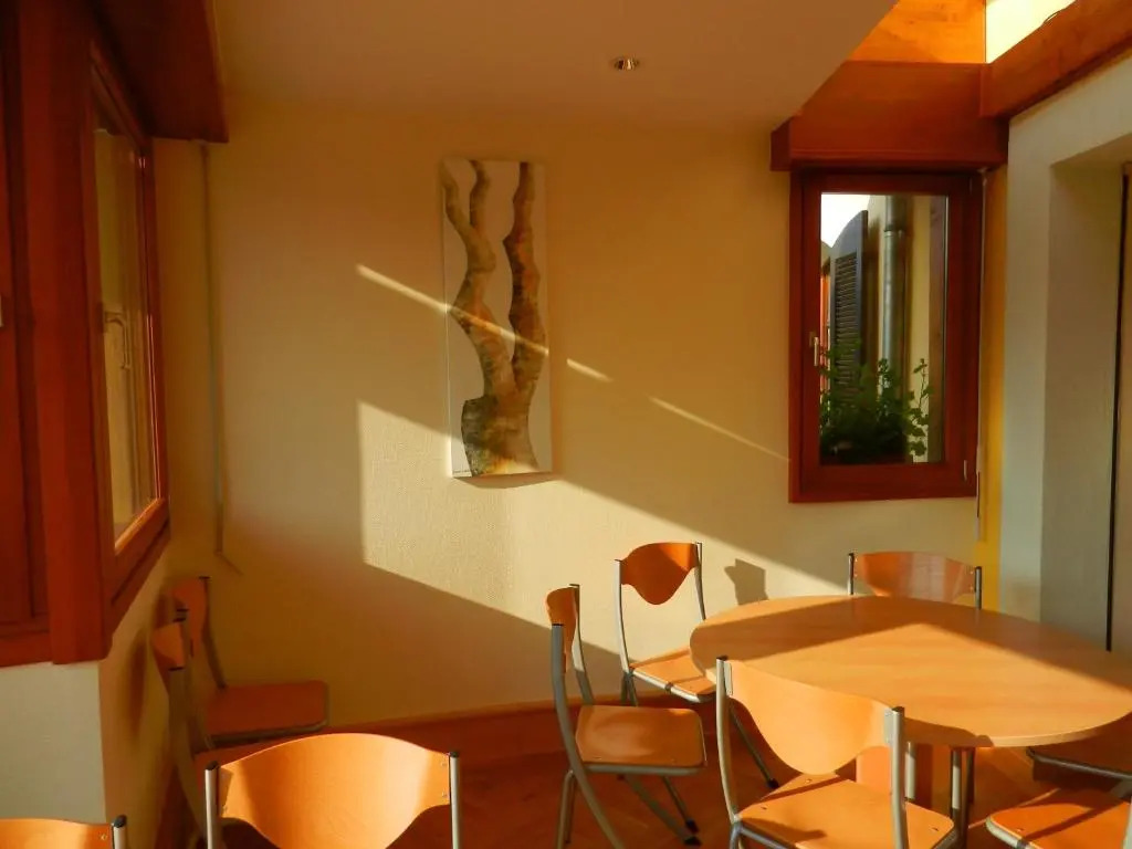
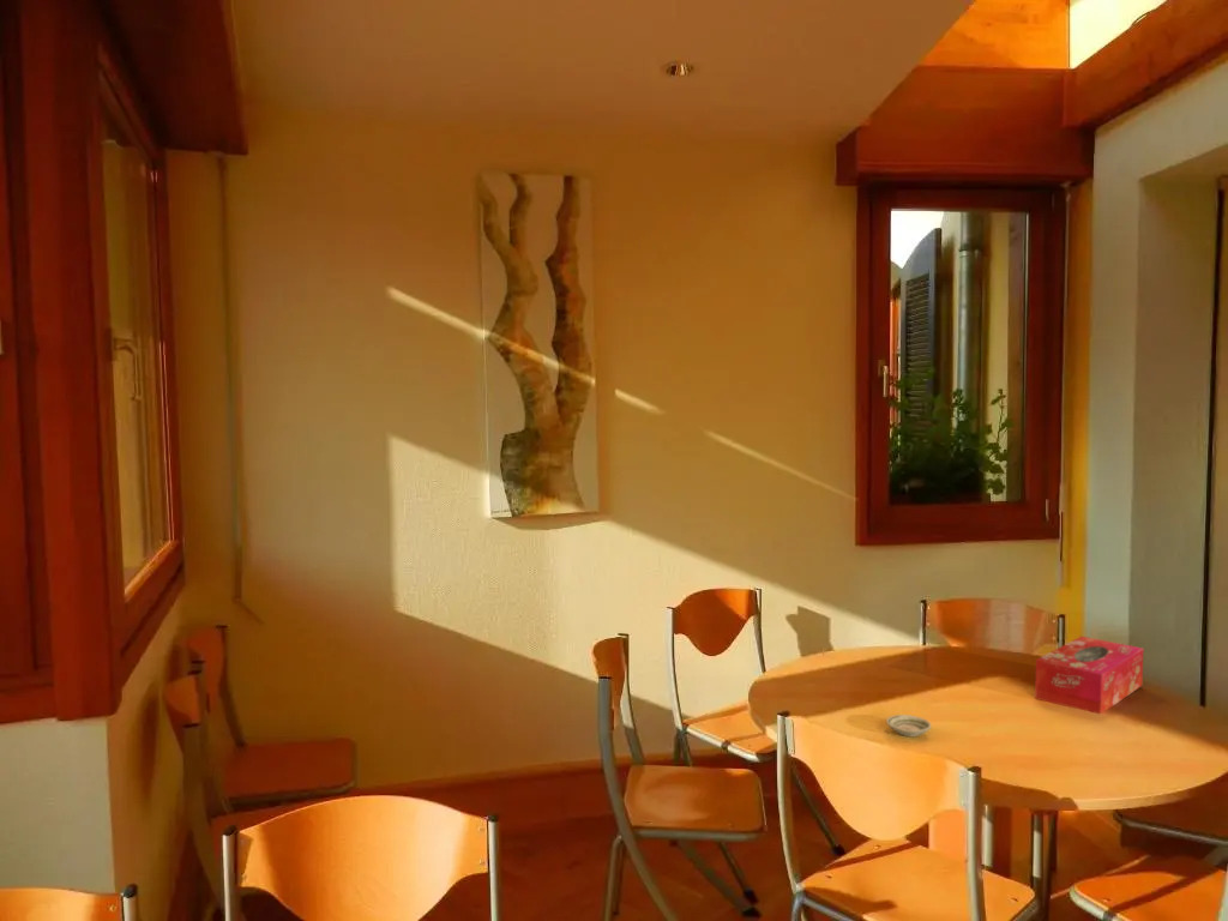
+ saucer [885,714,933,738]
+ tissue box [1034,636,1145,715]
